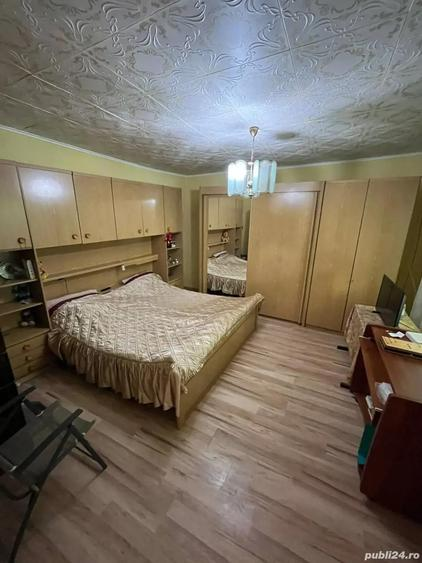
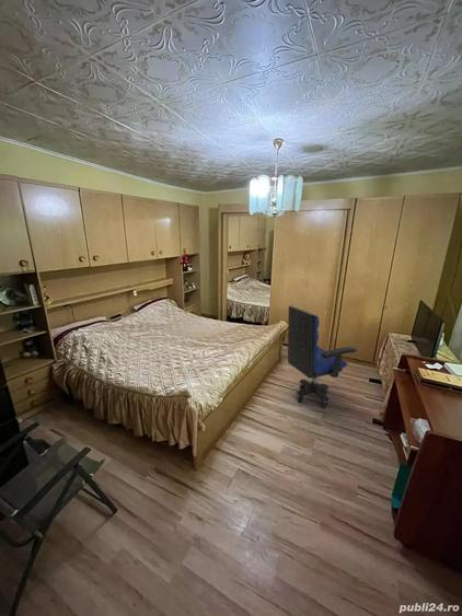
+ office chair [287,305,357,409]
